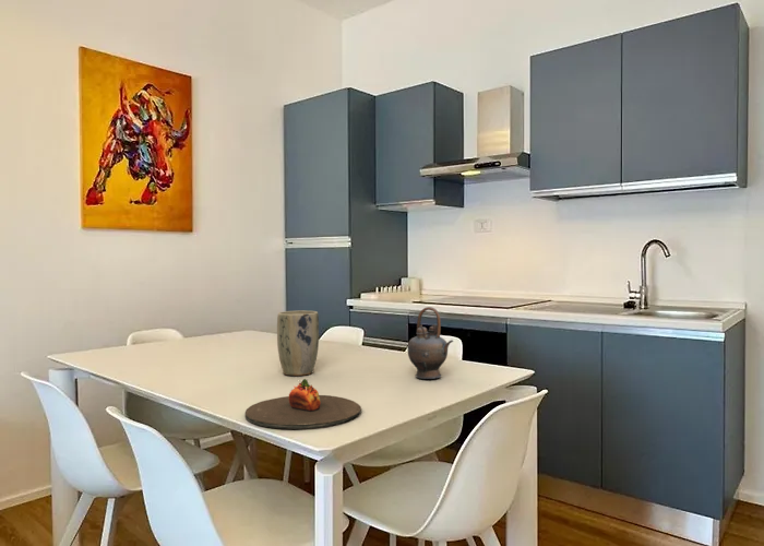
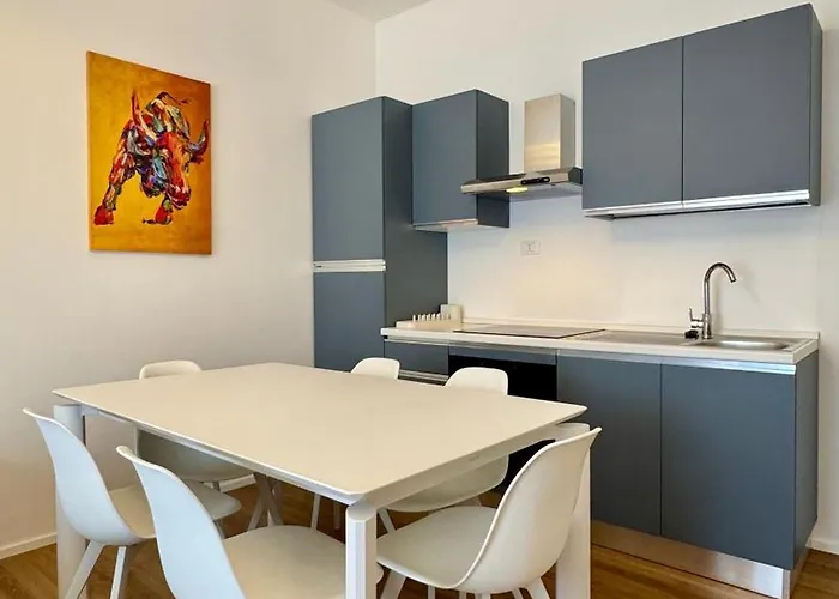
- teapot [406,306,454,380]
- plate [244,378,362,430]
- plant pot [276,310,320,377]
